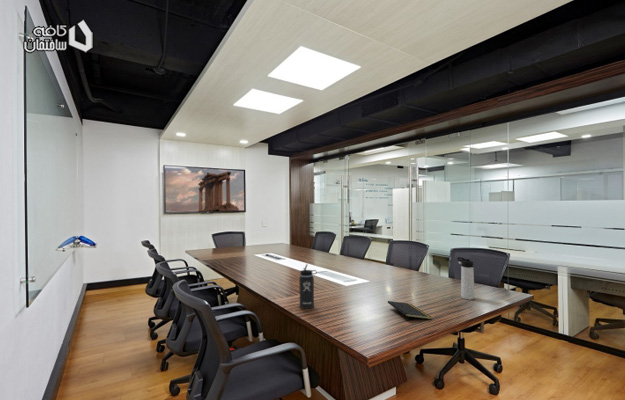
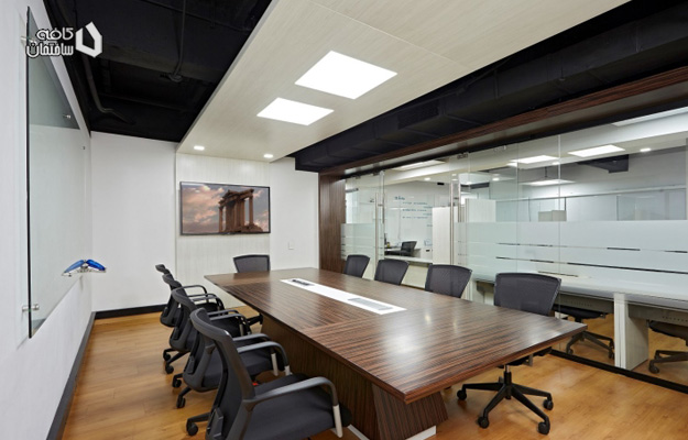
- thermos bottle [298,263,318,310]
- notepad [387,300,432,322]
- thermos bottle [456,256,475,301]
